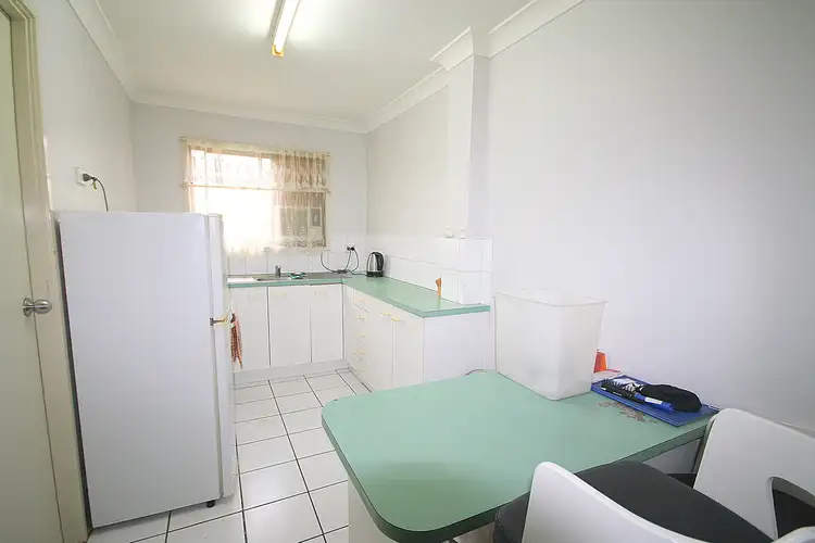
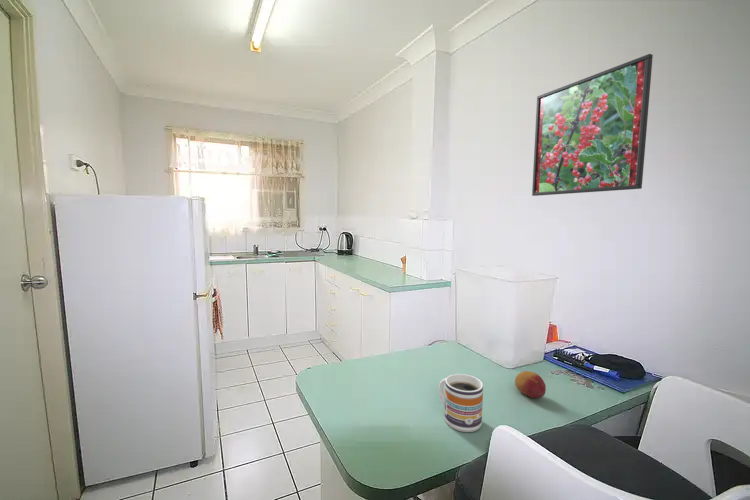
+ fruit [514,370,547,399]
+ mug [438,373,484,433]
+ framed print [531,53,654,197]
